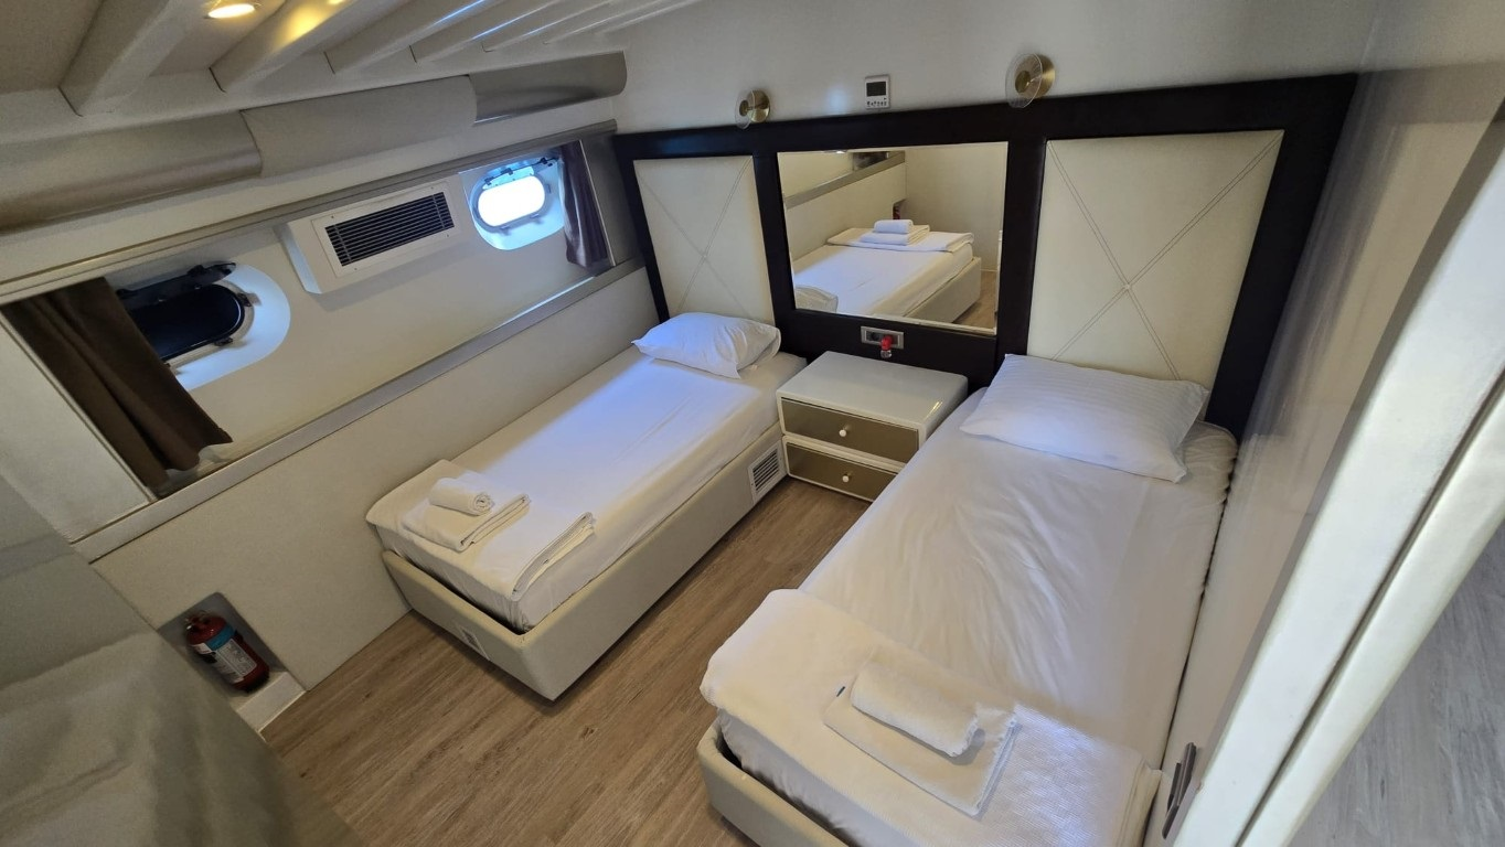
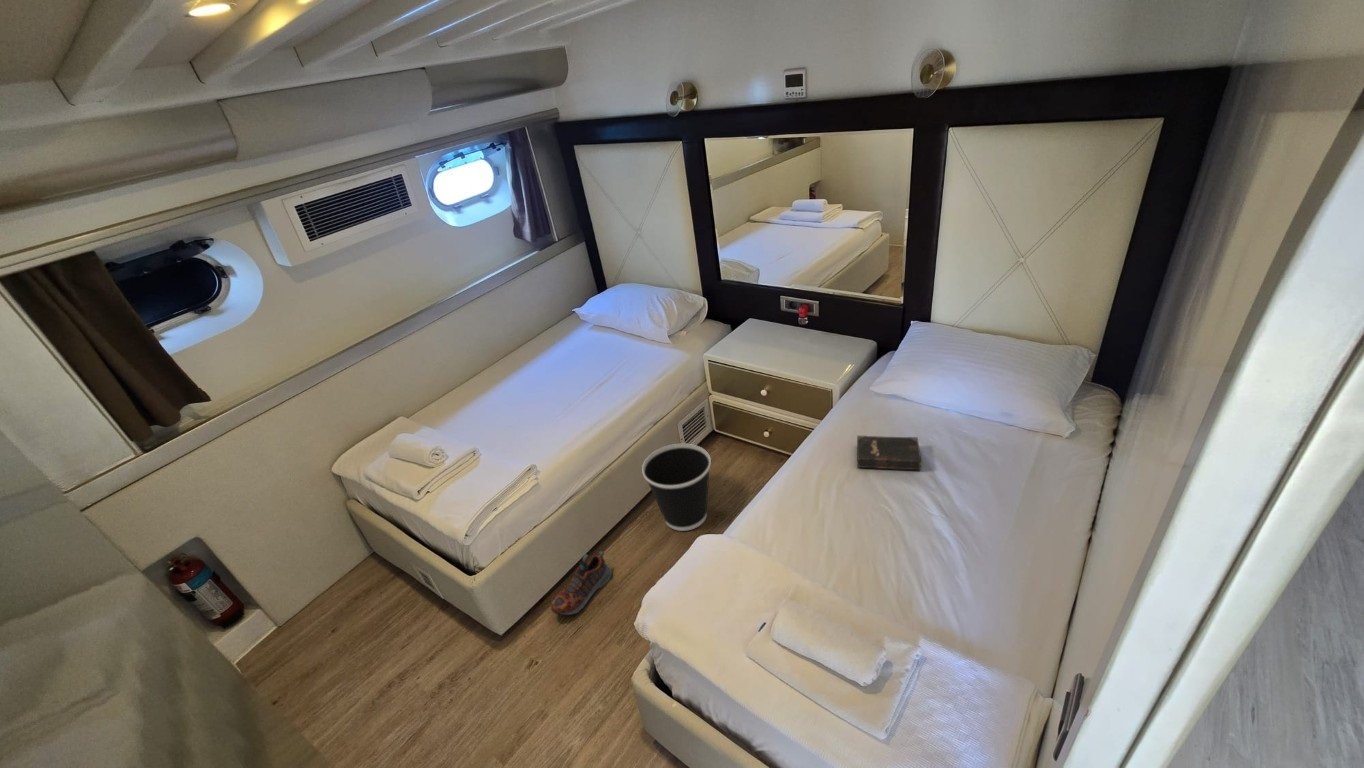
+ shoe [550,550,613,616]
+ wastebasket [641,443,712,532]
+ hardback book [856,435,922,471]
